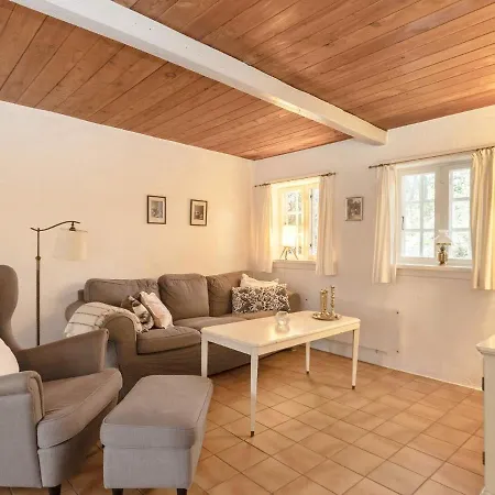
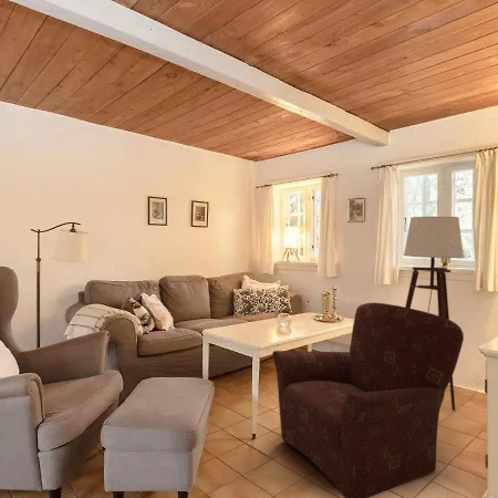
+ armchair [271,302,465,498]
+ floor lamp [403,216,465,412]
